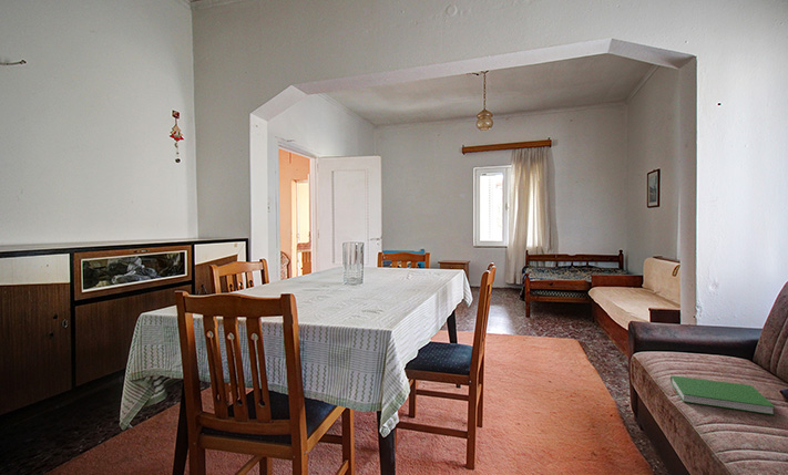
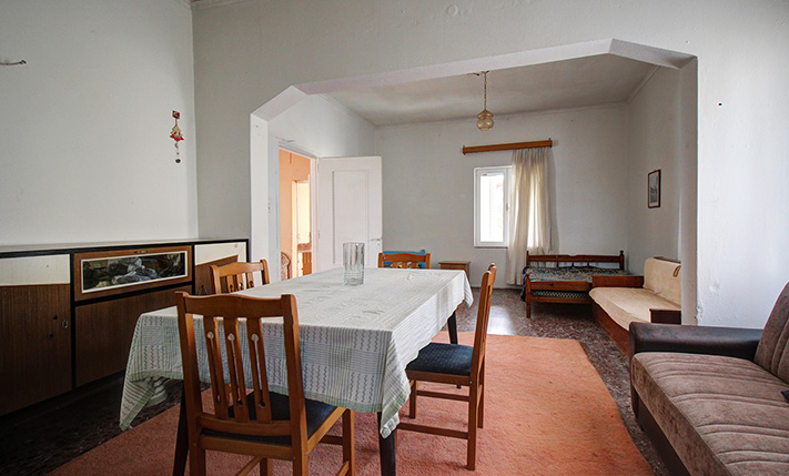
- hardcover book [669,374,776,416]
